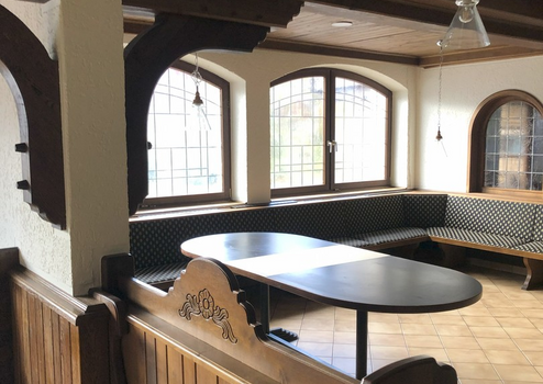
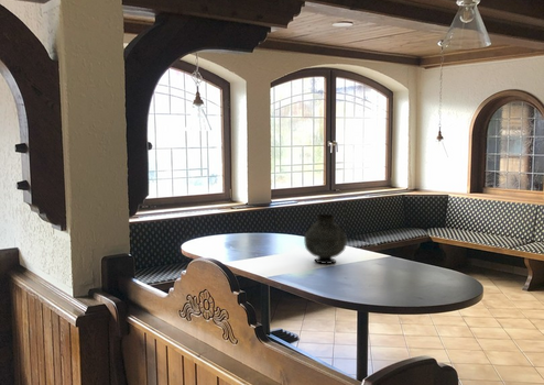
+ vase [303,213,348,265]
